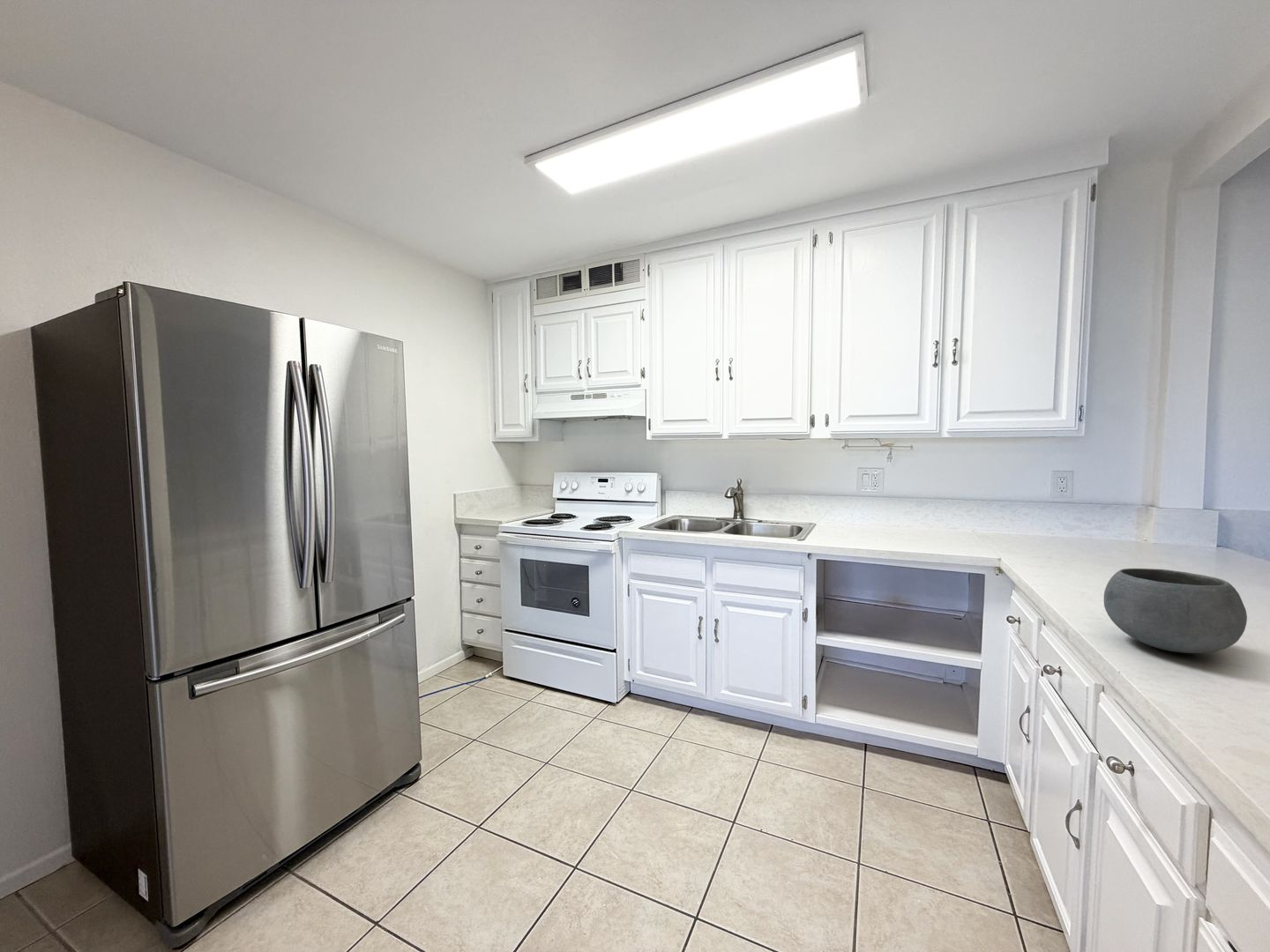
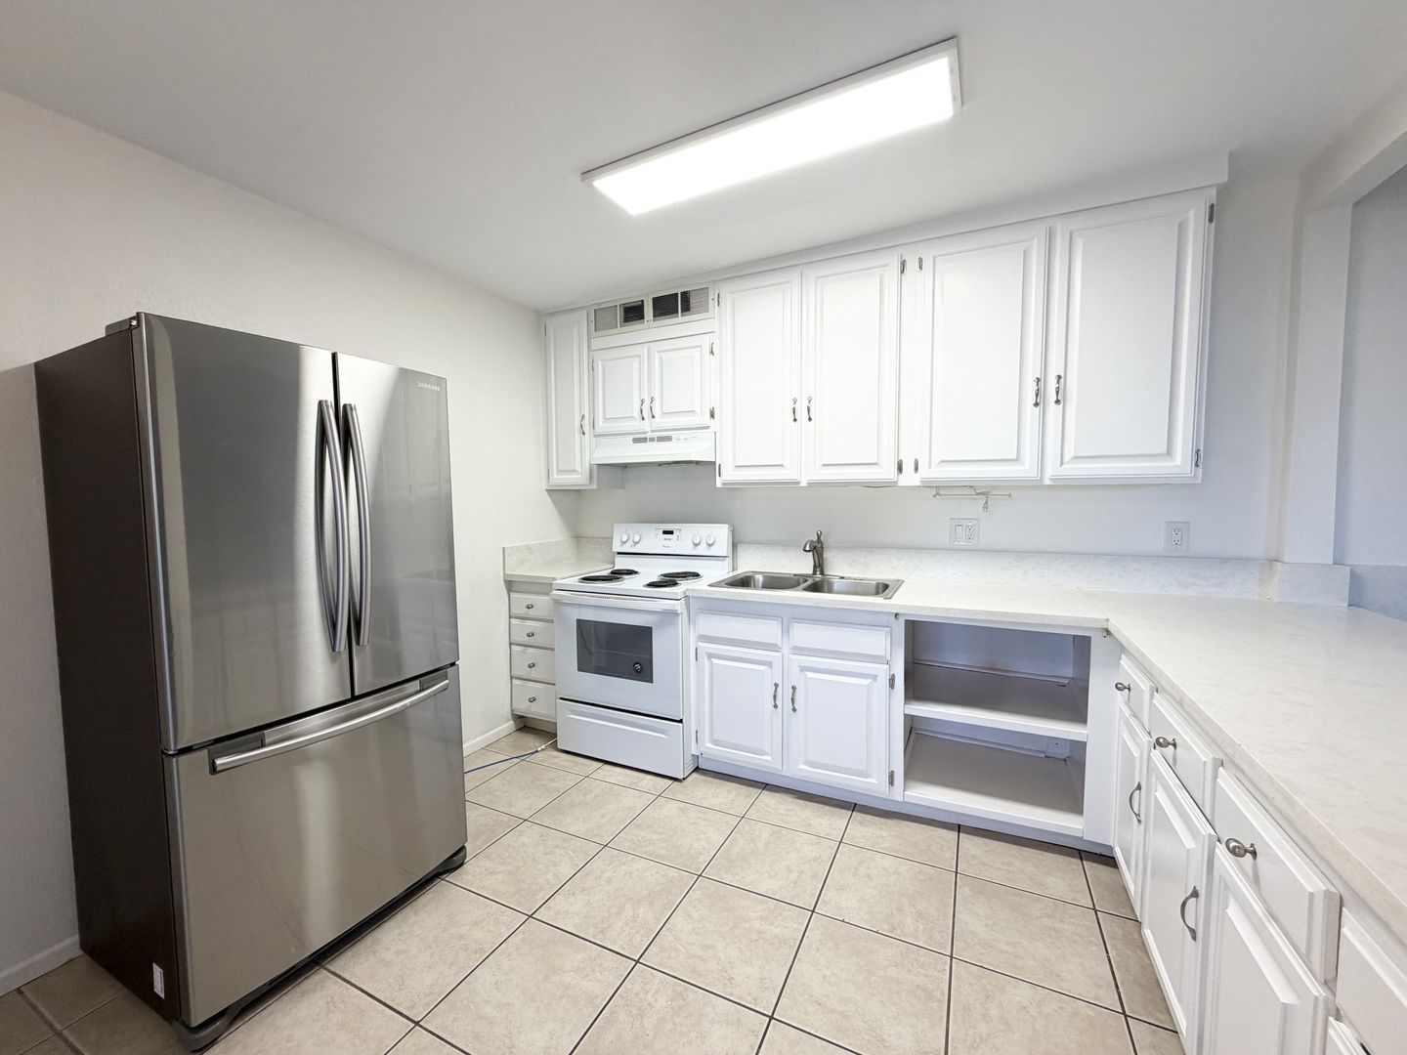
- bowl [1103,568,1248,654]
